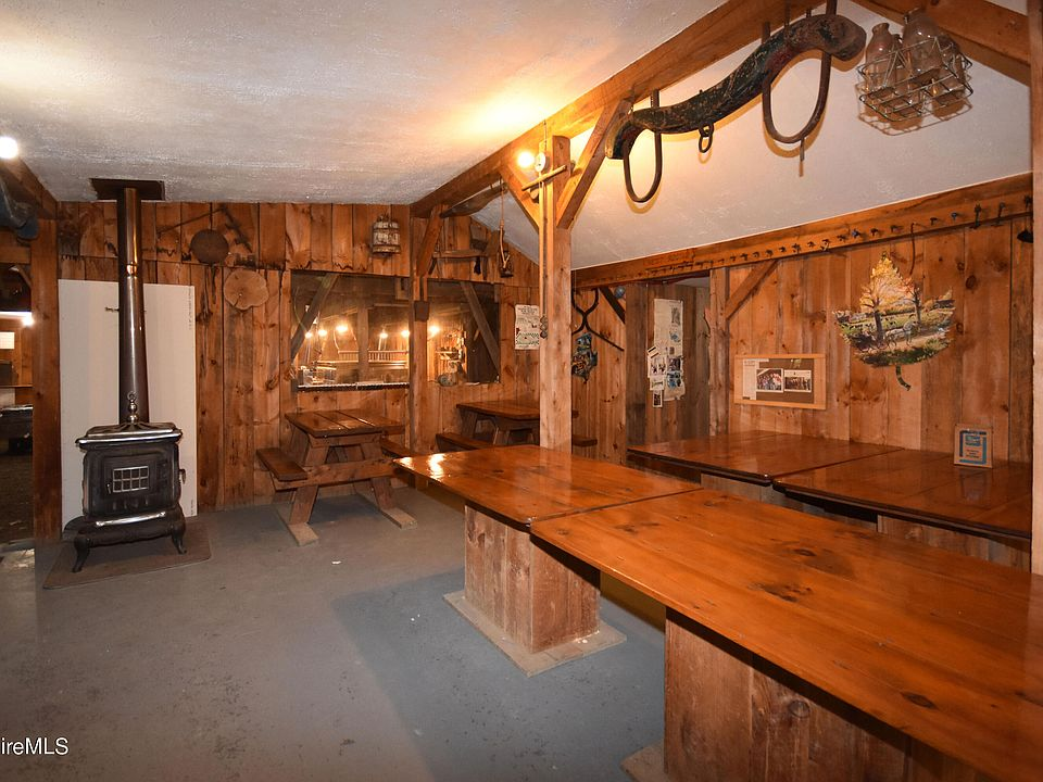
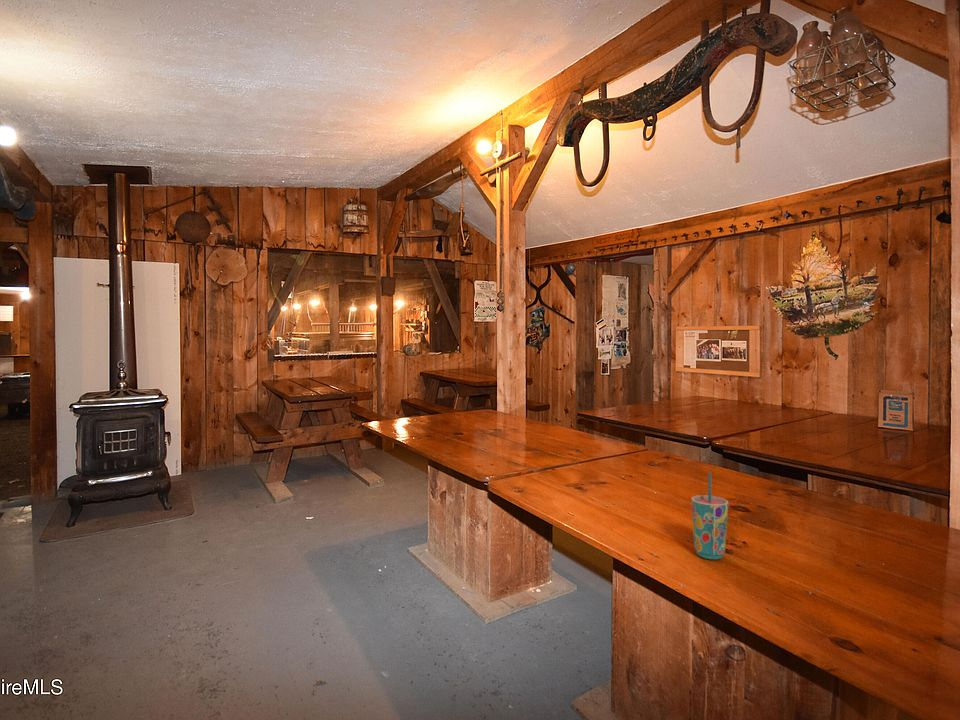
+ cup [691,472,729,561]
